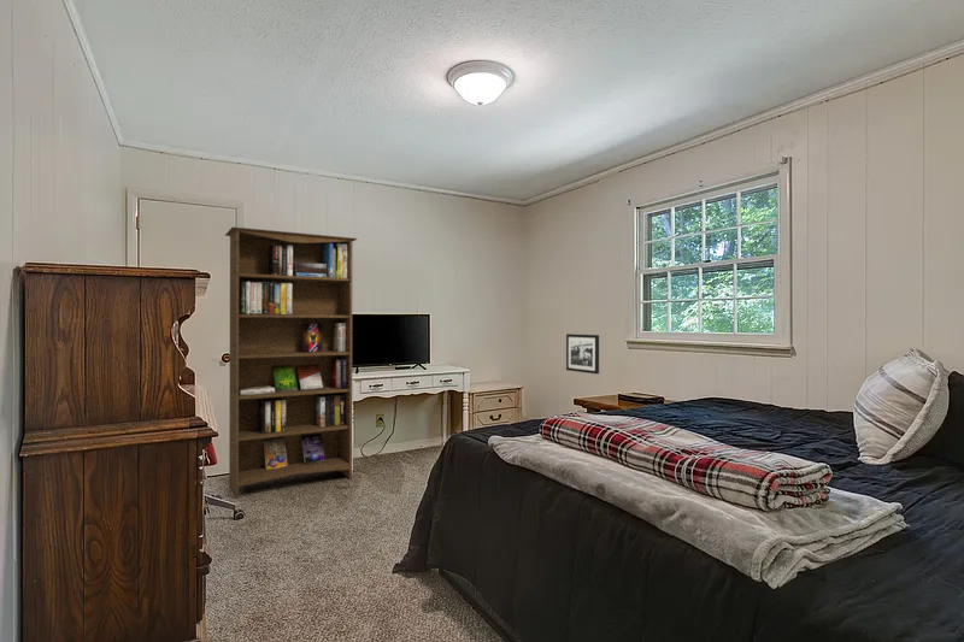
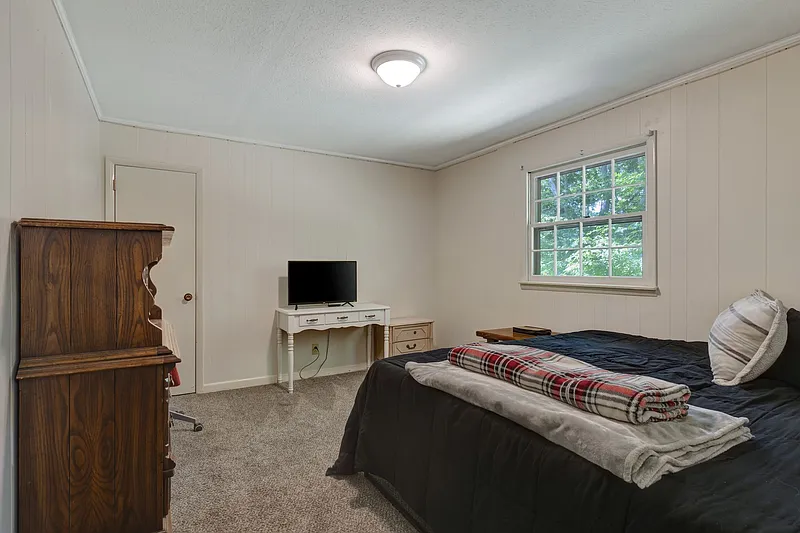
- picture frame [565,332,600,375]
- bookcase [224,225,359,499]
